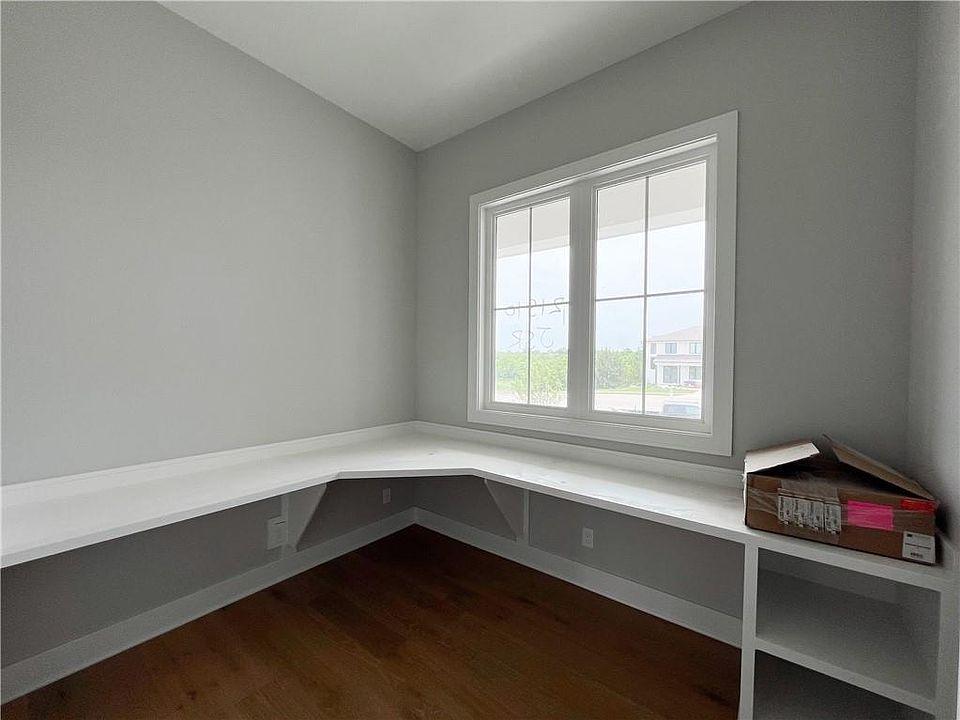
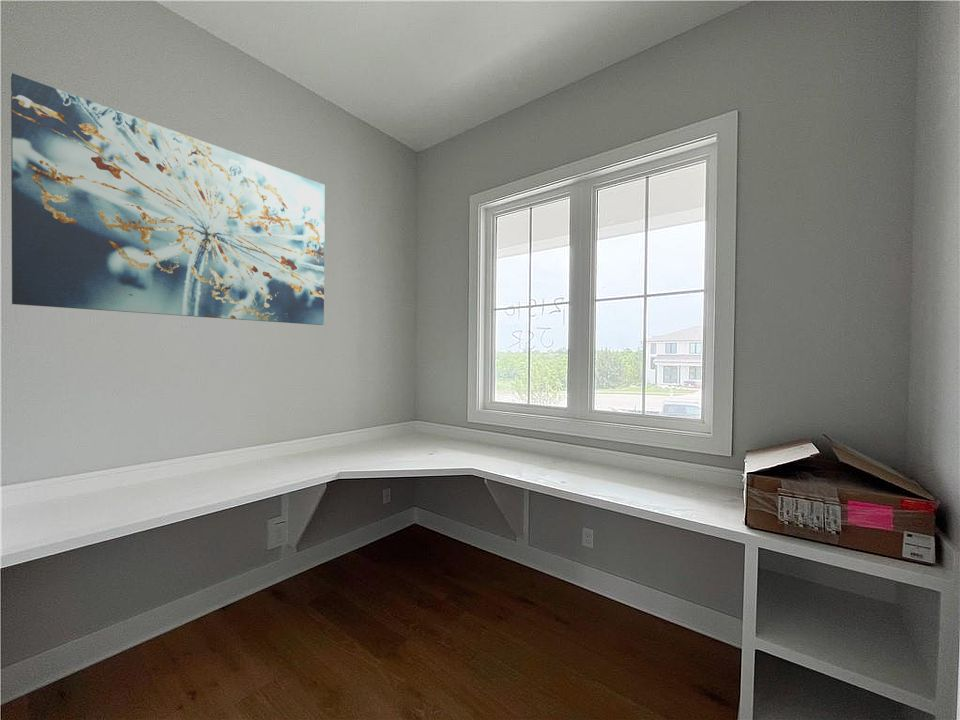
+ wall art [10,72,326,326]
